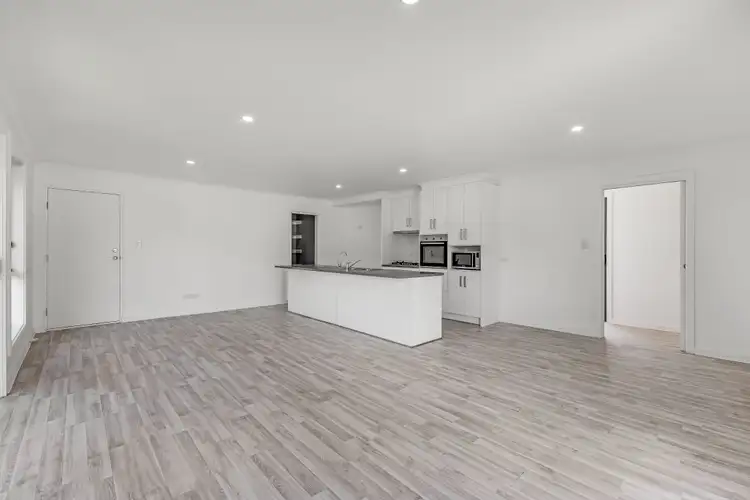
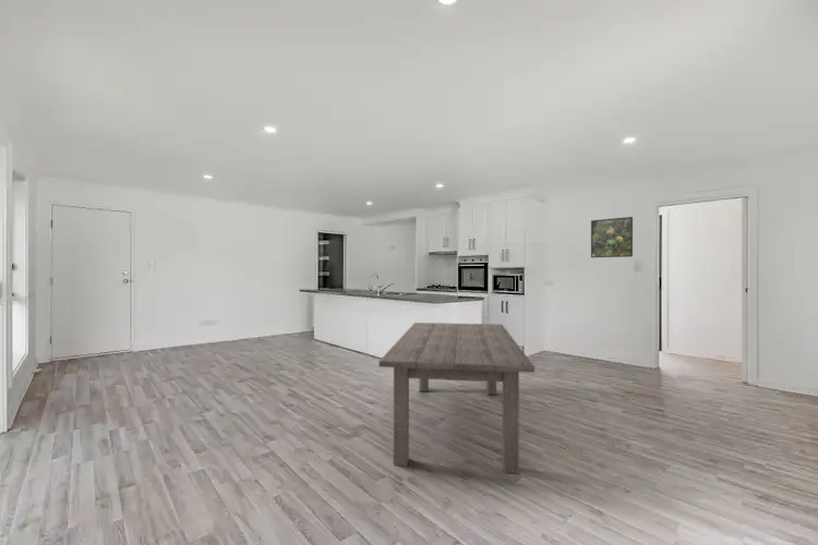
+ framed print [590,216,634,258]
+ dining table [377,322,536,475]
